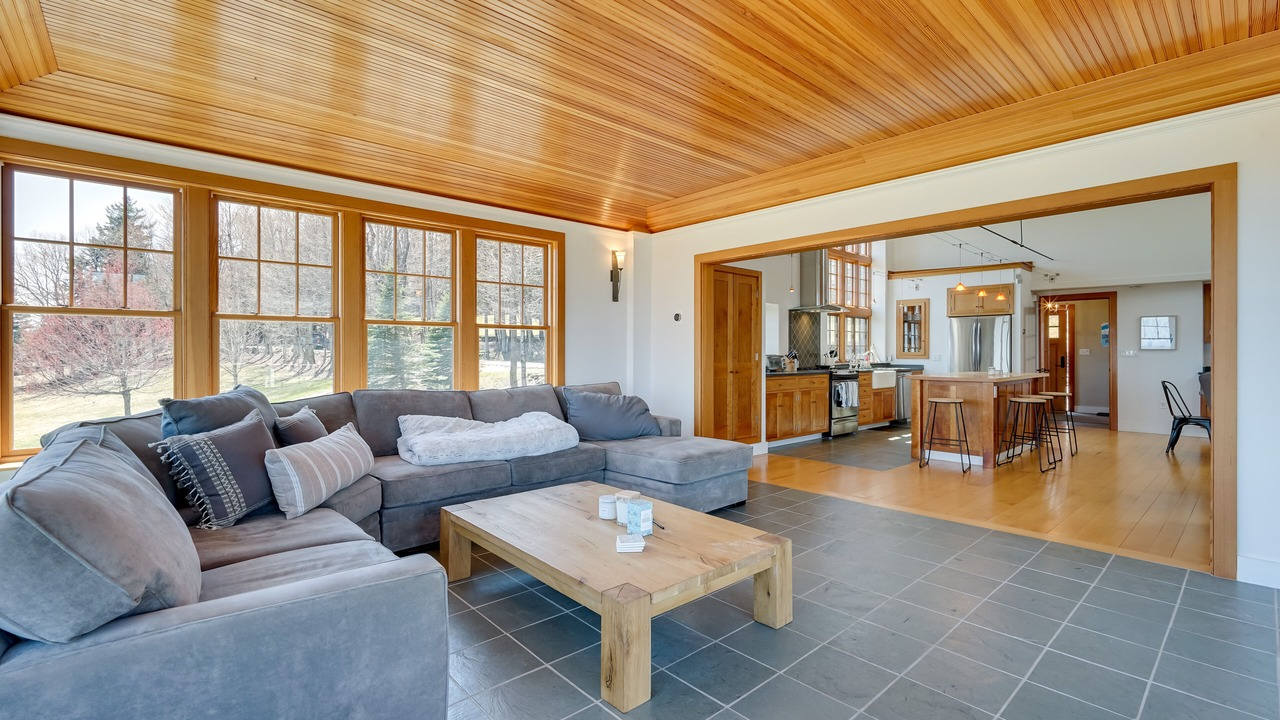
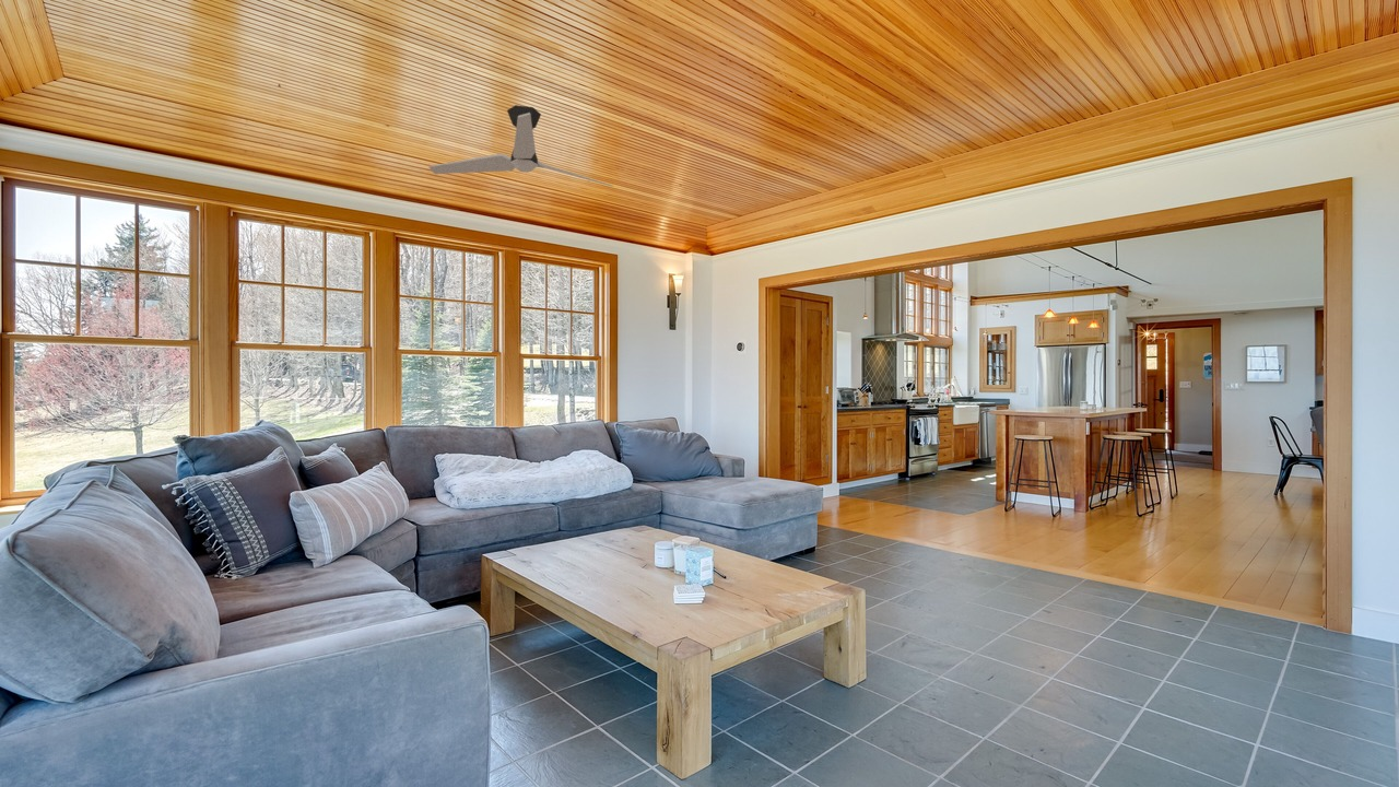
+ ceiling fan [427,104,614,188]
